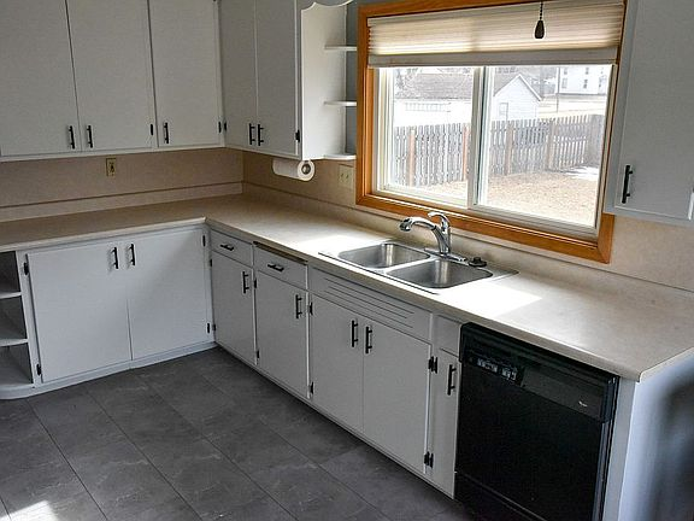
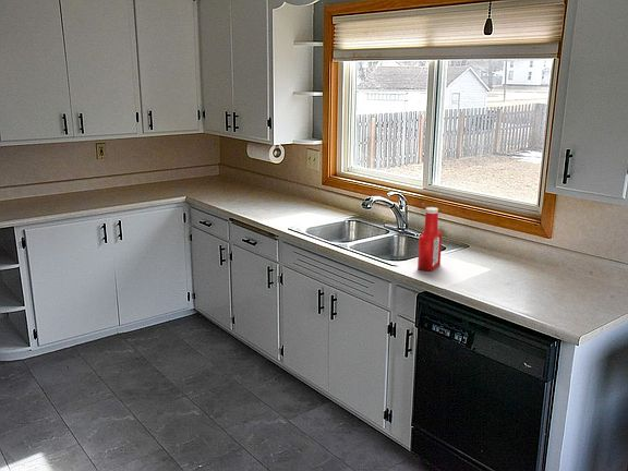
+ soap bottle [416,206,443,271]
